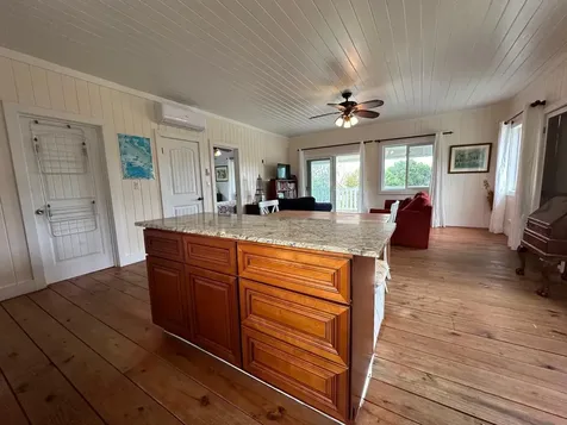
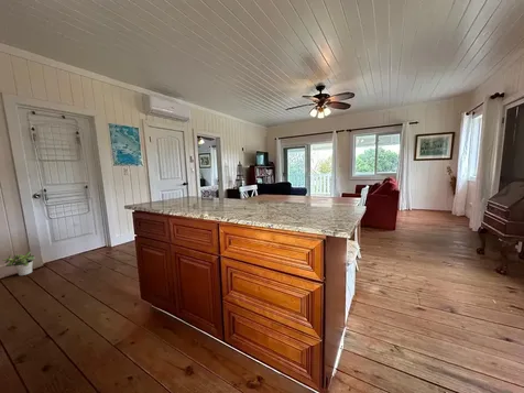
+ potted plant [1,251,36,276]
